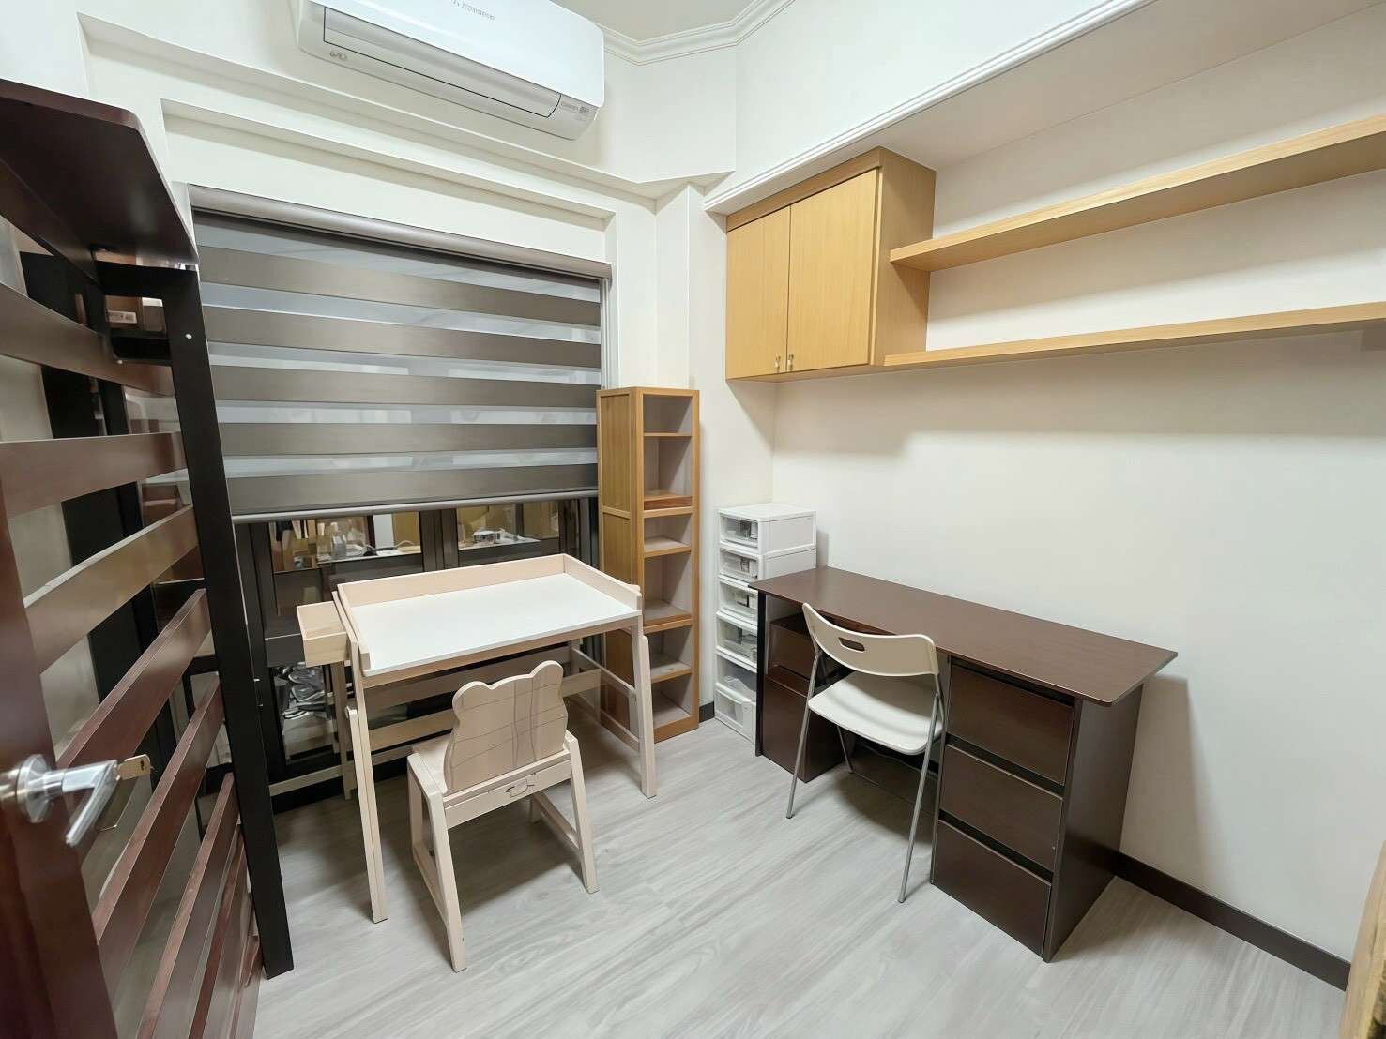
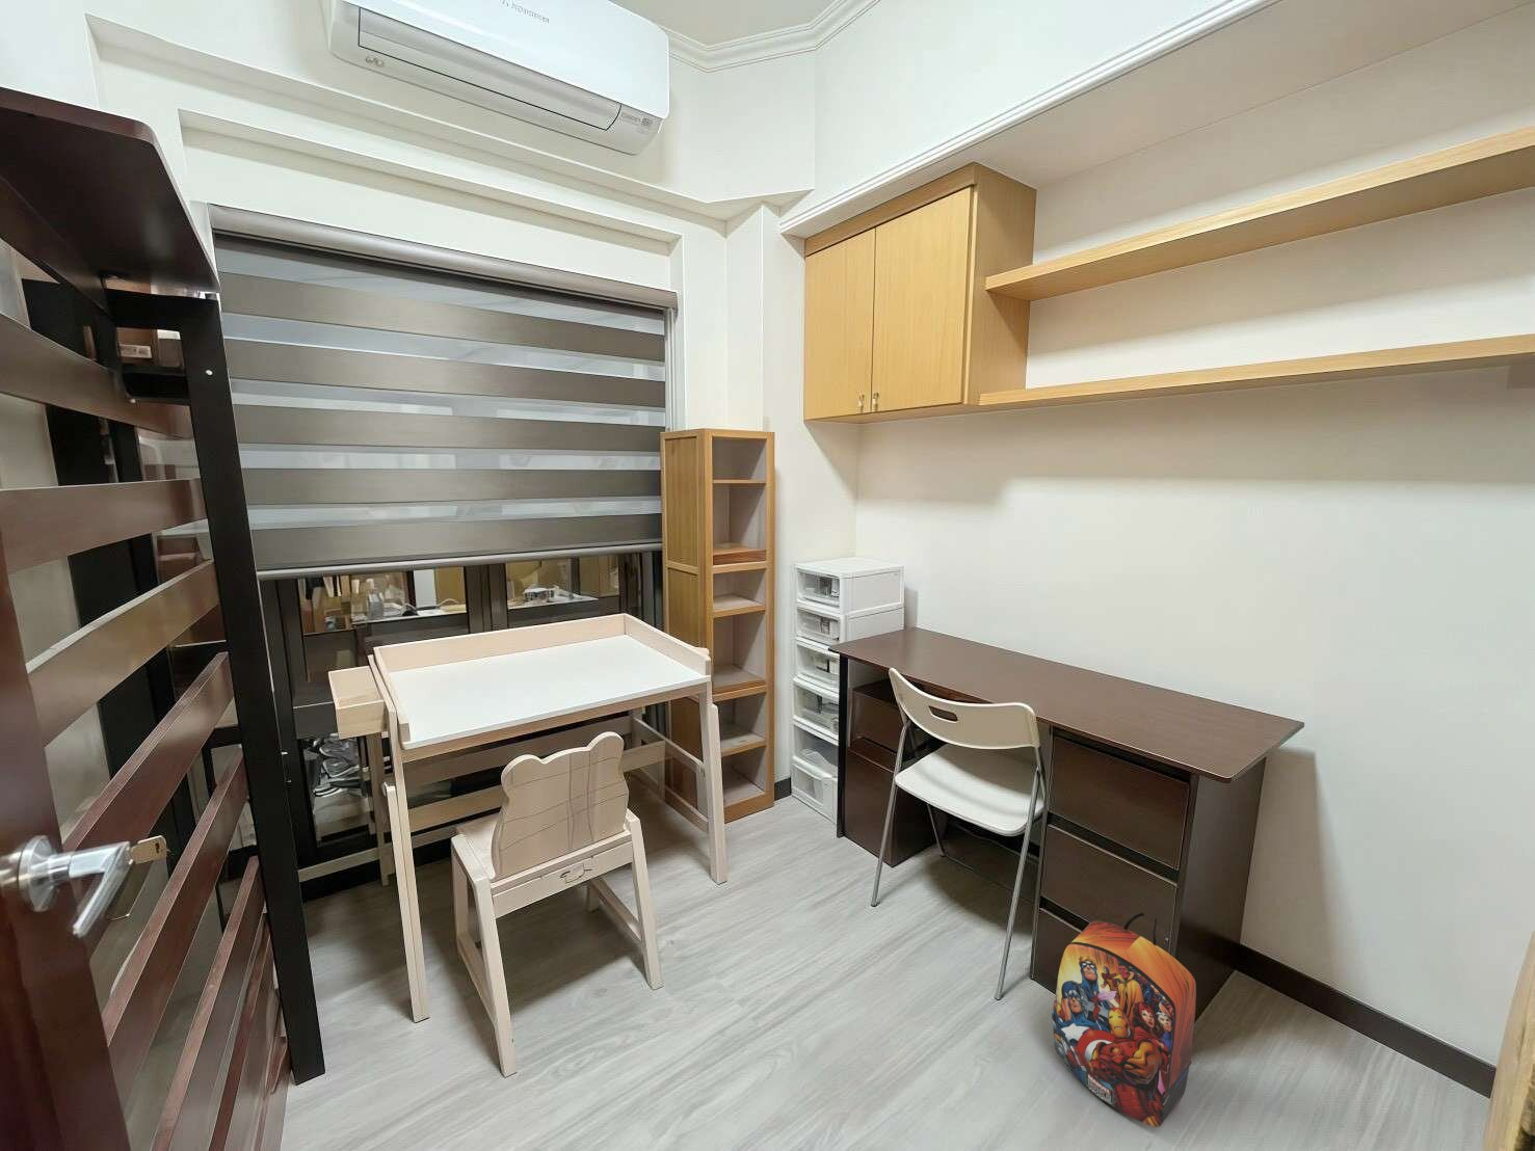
+ backpack [1051,912,1198,1128]
